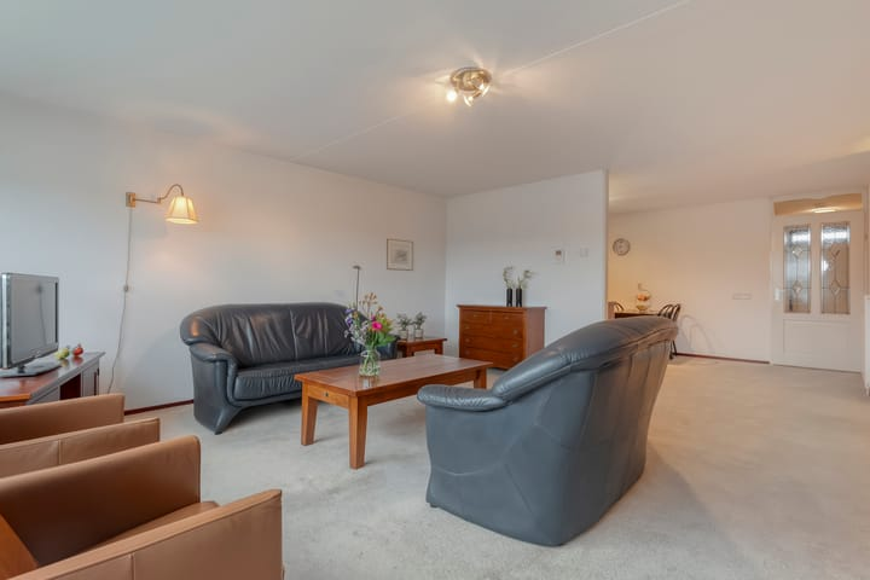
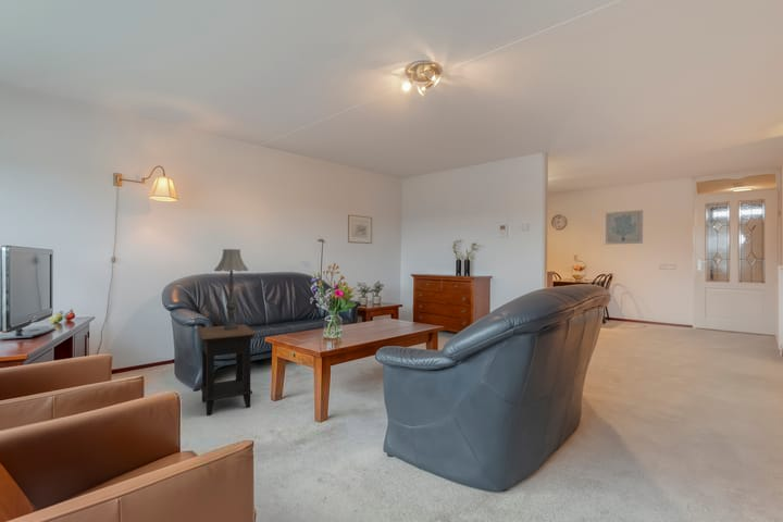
+ wall art [605,209,644,246]
+ side table [196,323,258,417]
+ table lamp [213,248,249,331]
